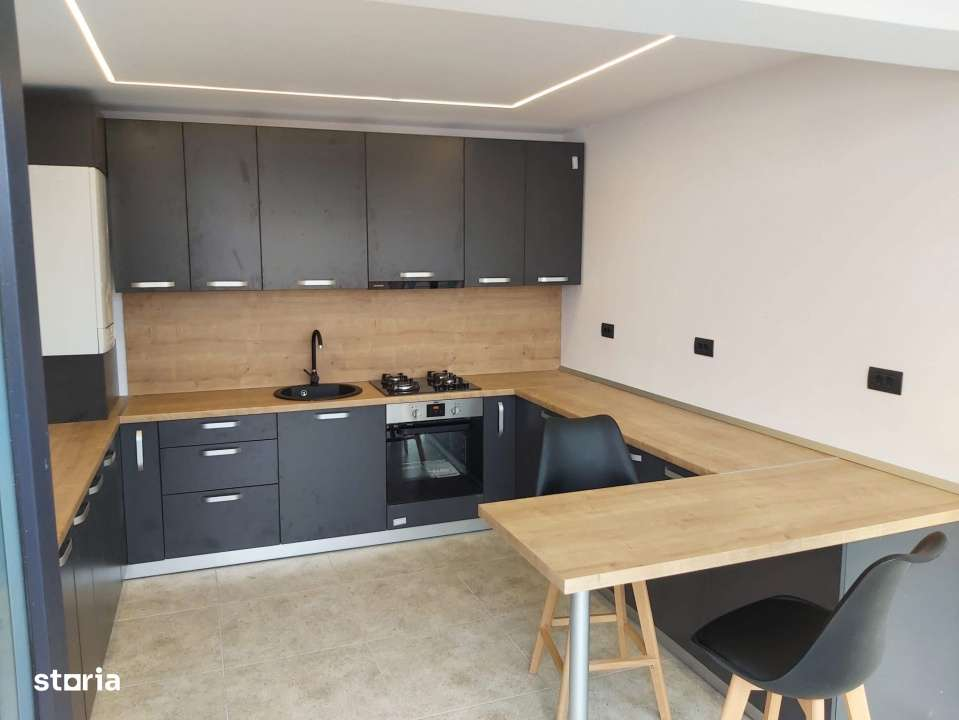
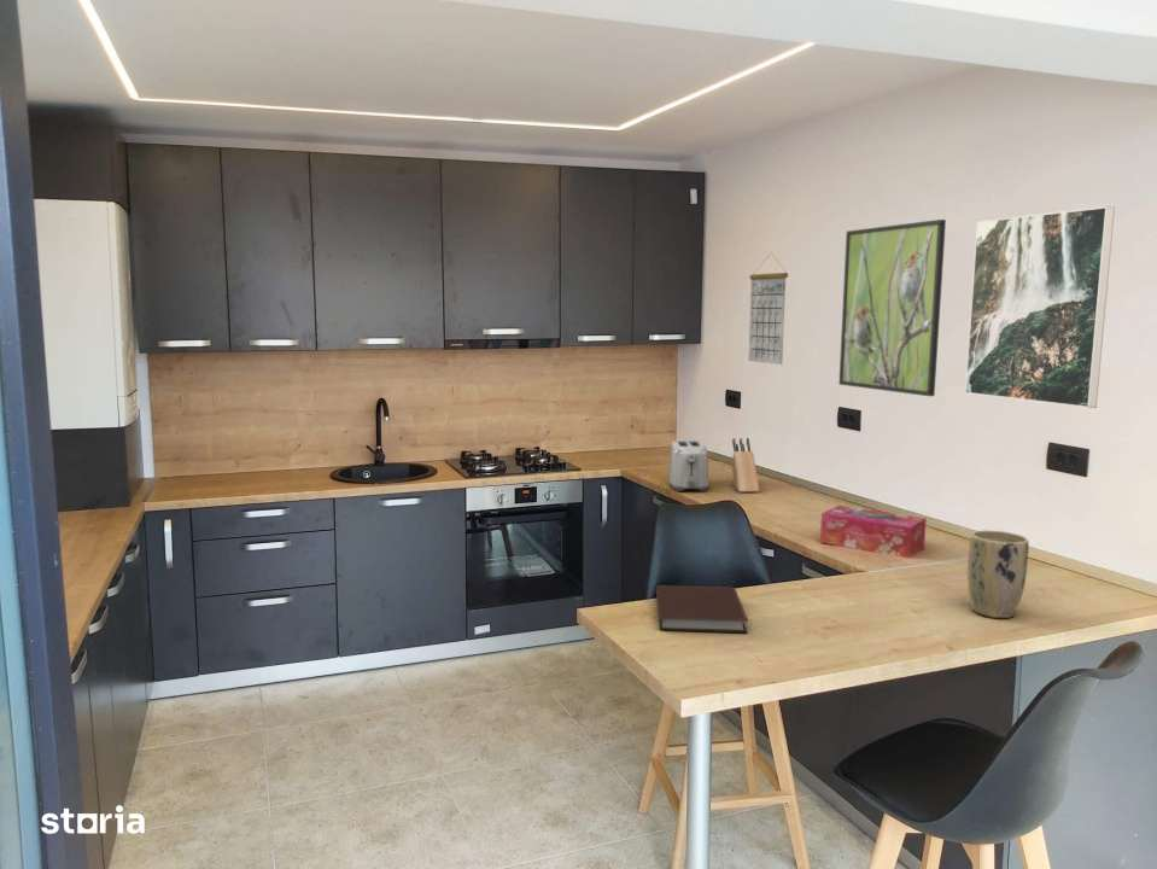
+ tissue box [819,505,928,559]
+ plant pot [966,529,1030,619]
+ toaster [668,439,709,492]
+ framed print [837,218,947,397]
+ knife block [730,437,760,494]
+ calendar [748,251,789,366]
+ notebook [655,584,749,634]
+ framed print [964,205,1116,409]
